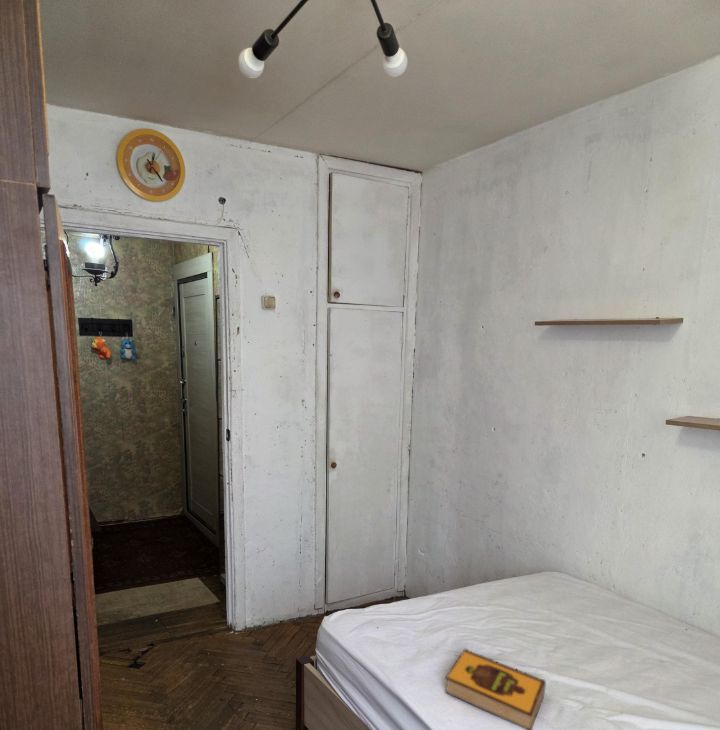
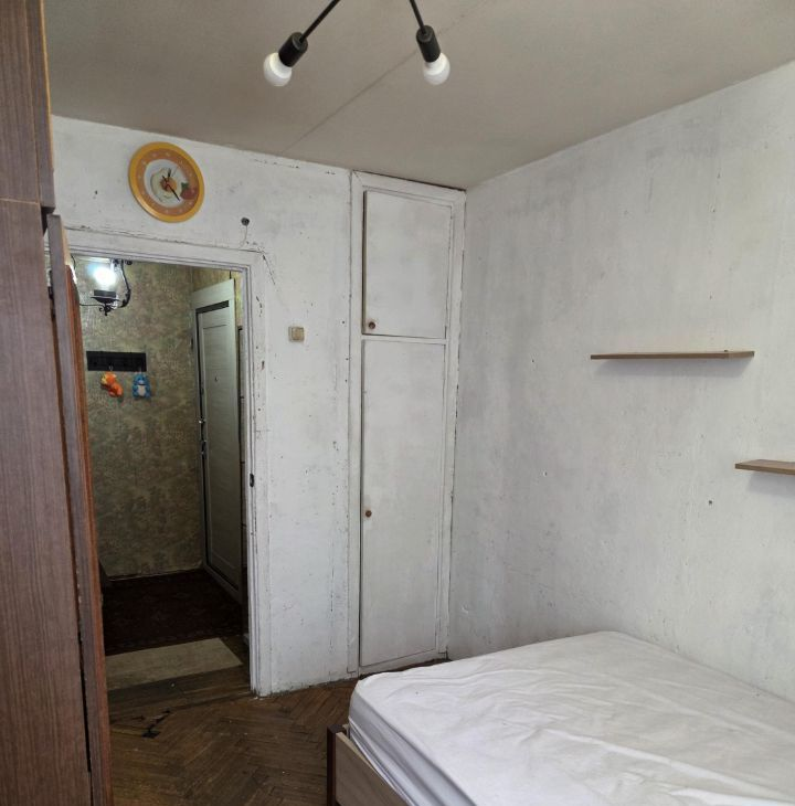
- hardback book [444,648,547,730]
